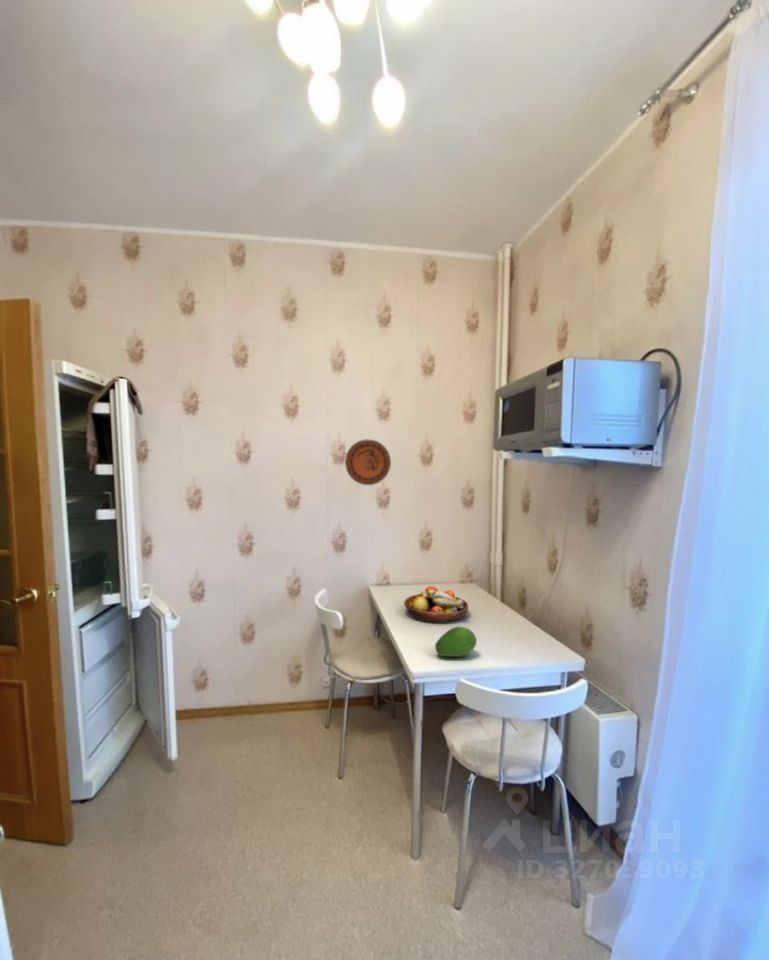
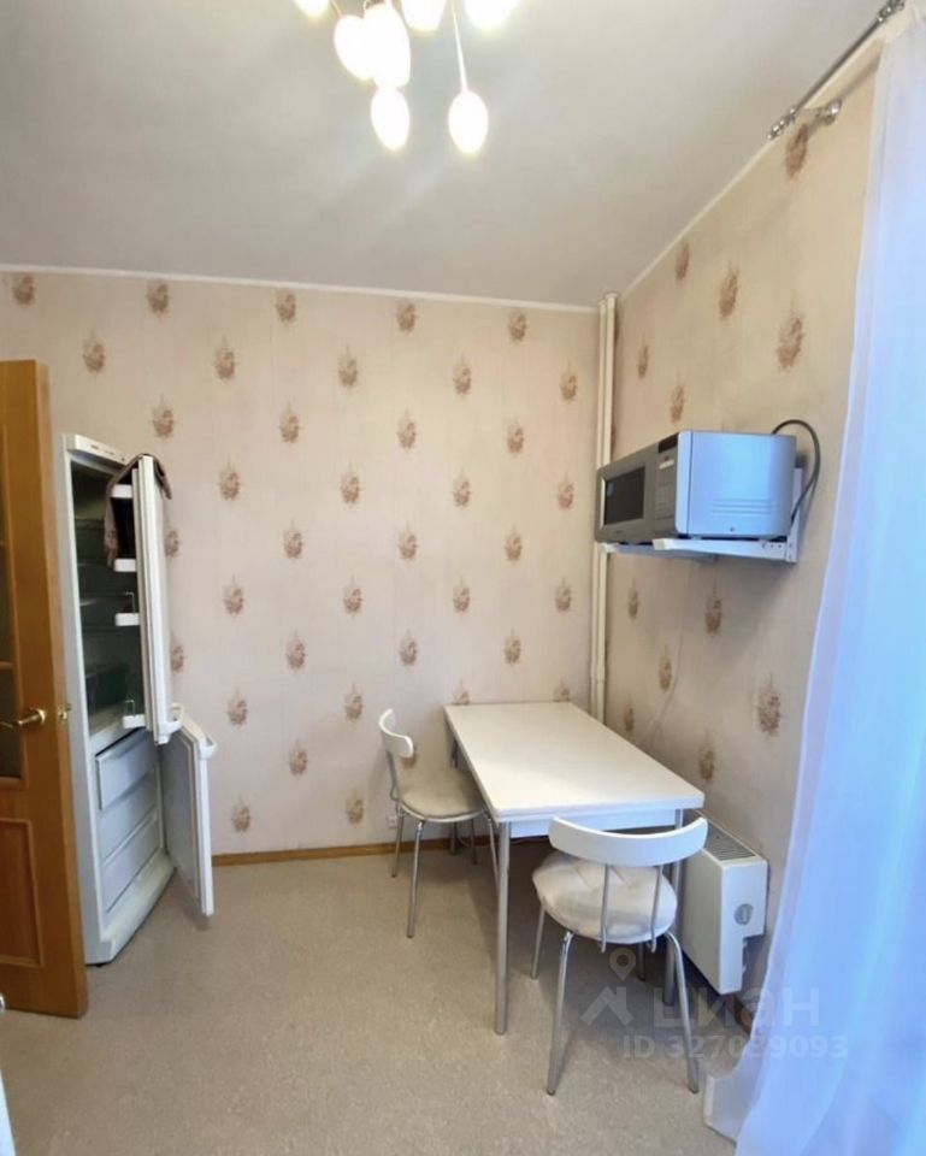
- fruit [434,626,478,658]
- decorative plate [344,438,392,486]
- fruit bowl [403,585,469,623]
